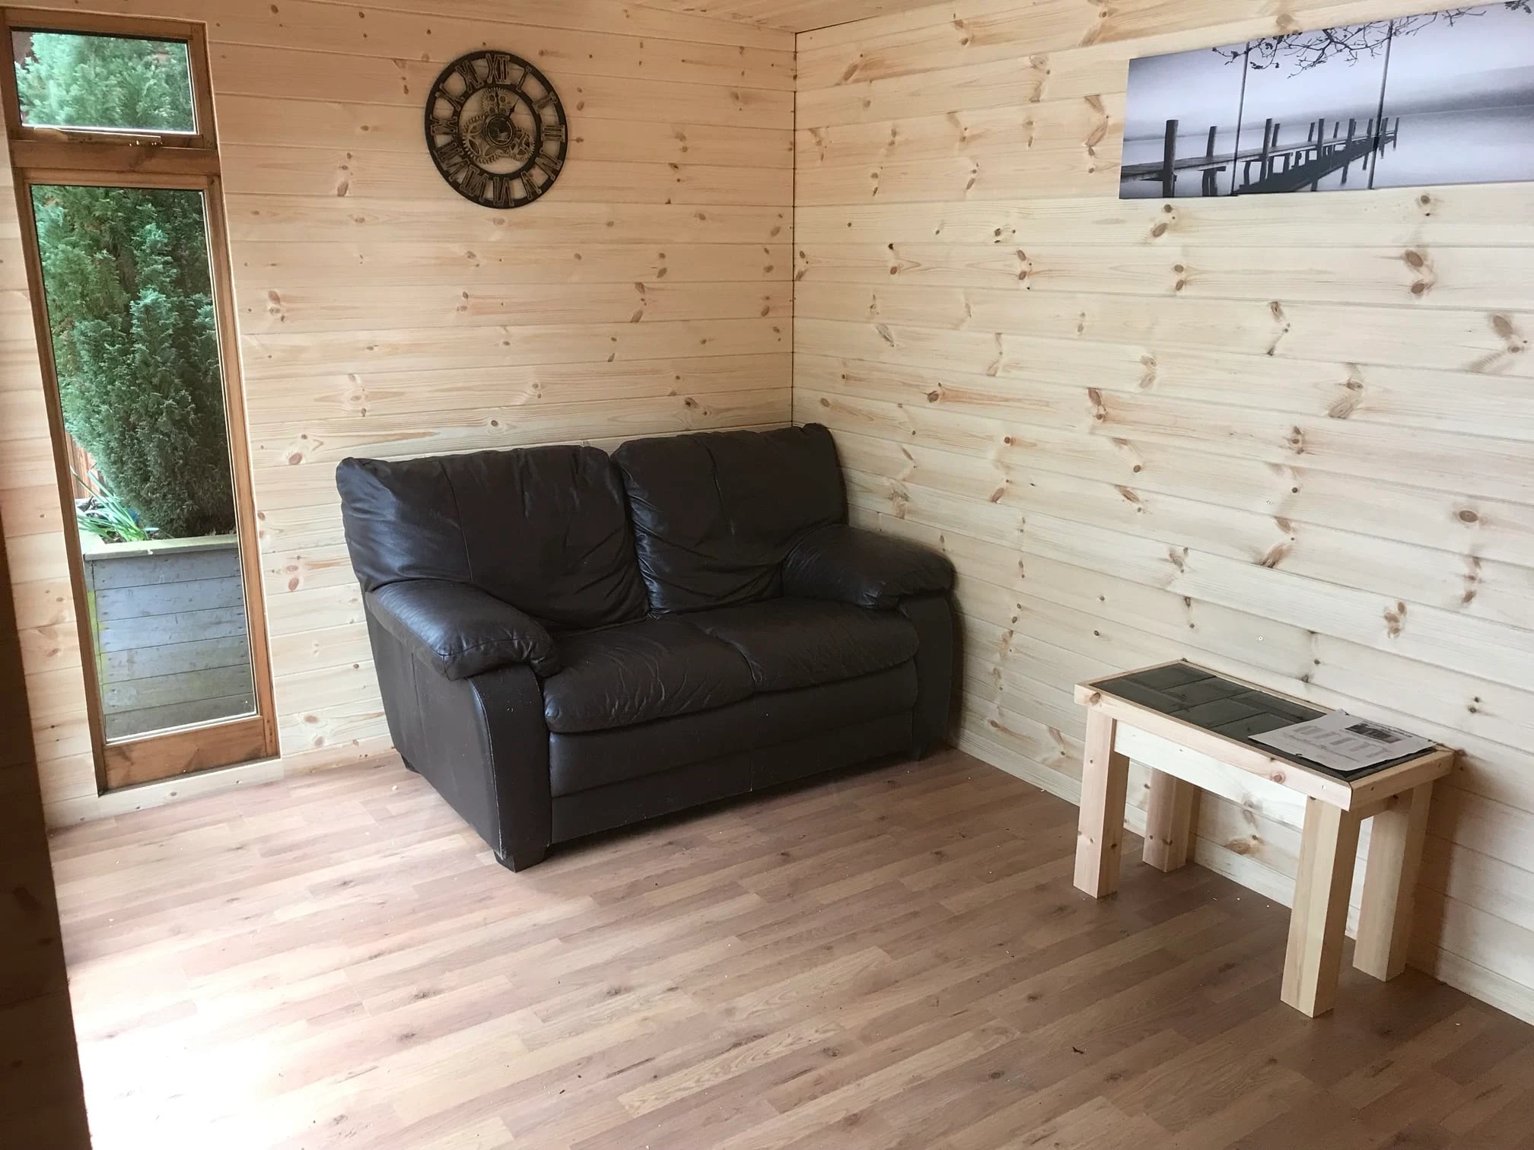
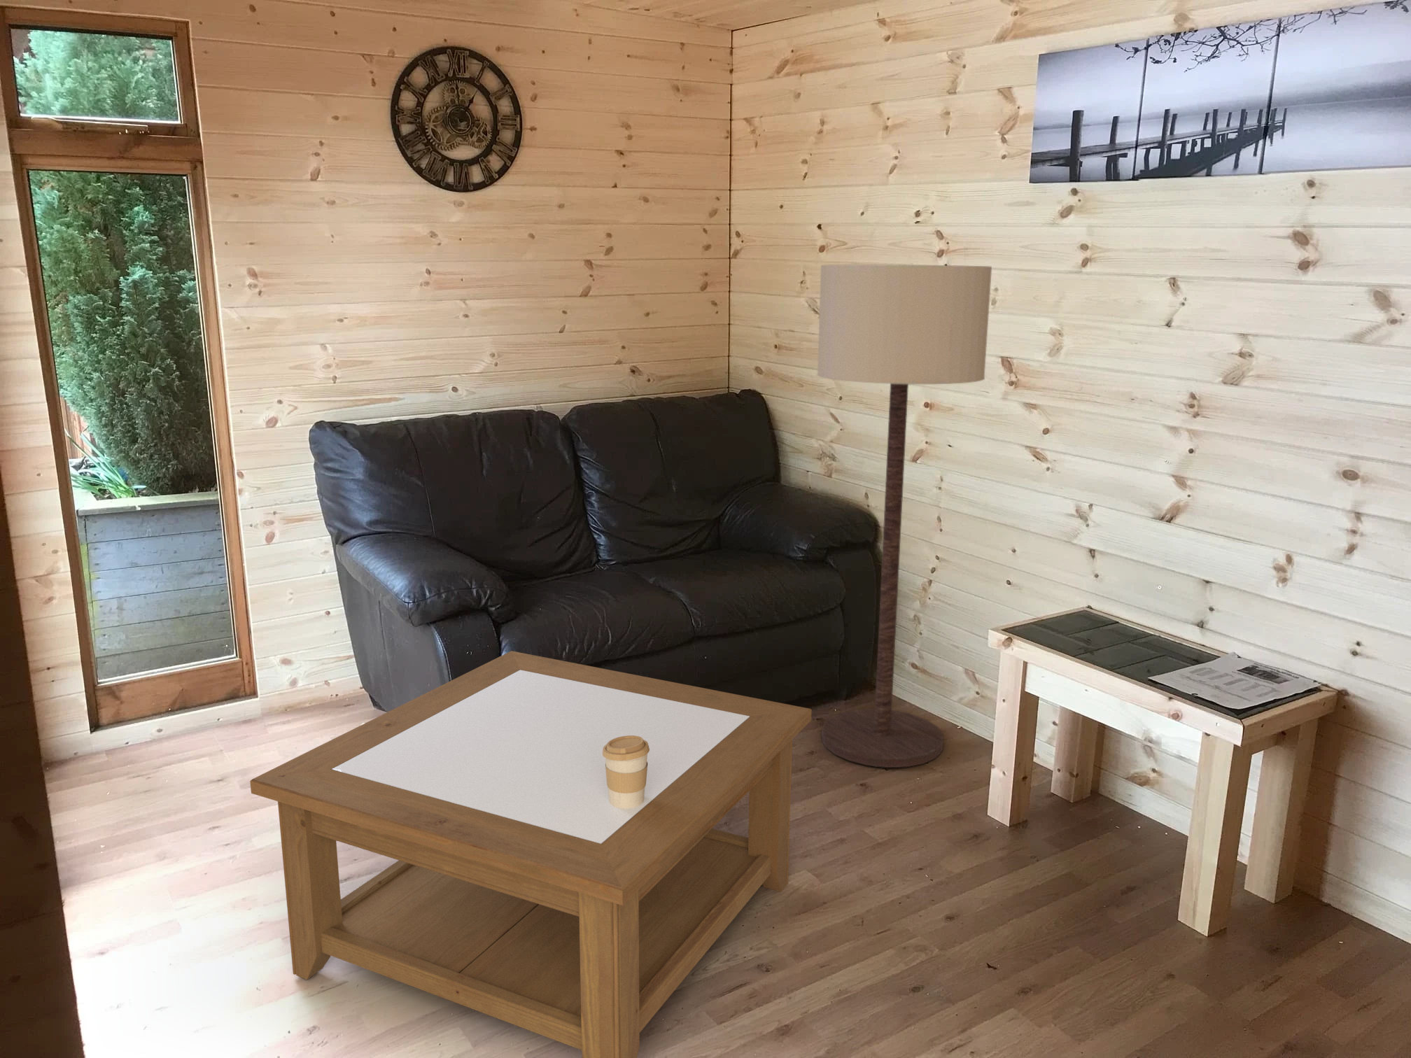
+ floor lamp [817,264,992,768]
+ coffee cup [602,736,650,809]
+ coffee table [249,650,812,1058]
